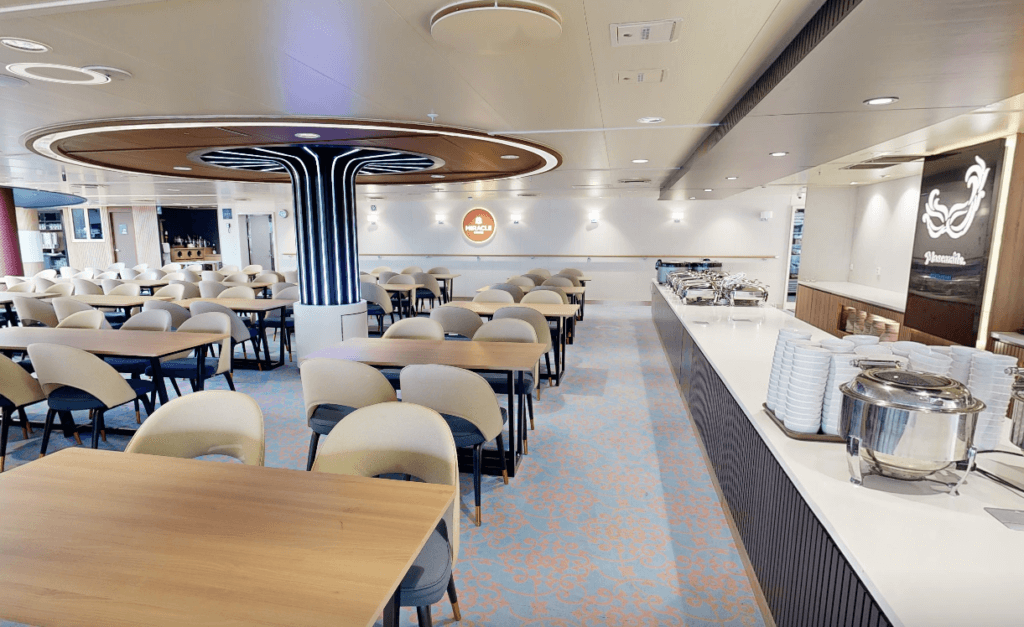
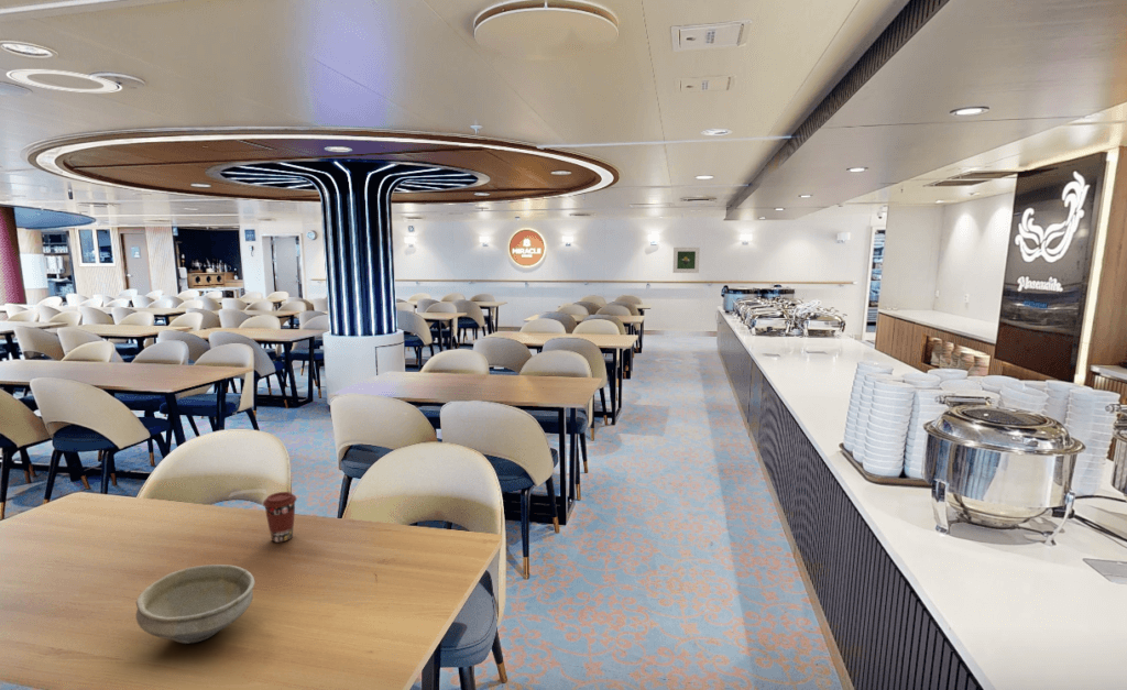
+ bowl [134,563,255,645]
+ coffee cup [262,491,298,544]
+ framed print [671,247,701,274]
